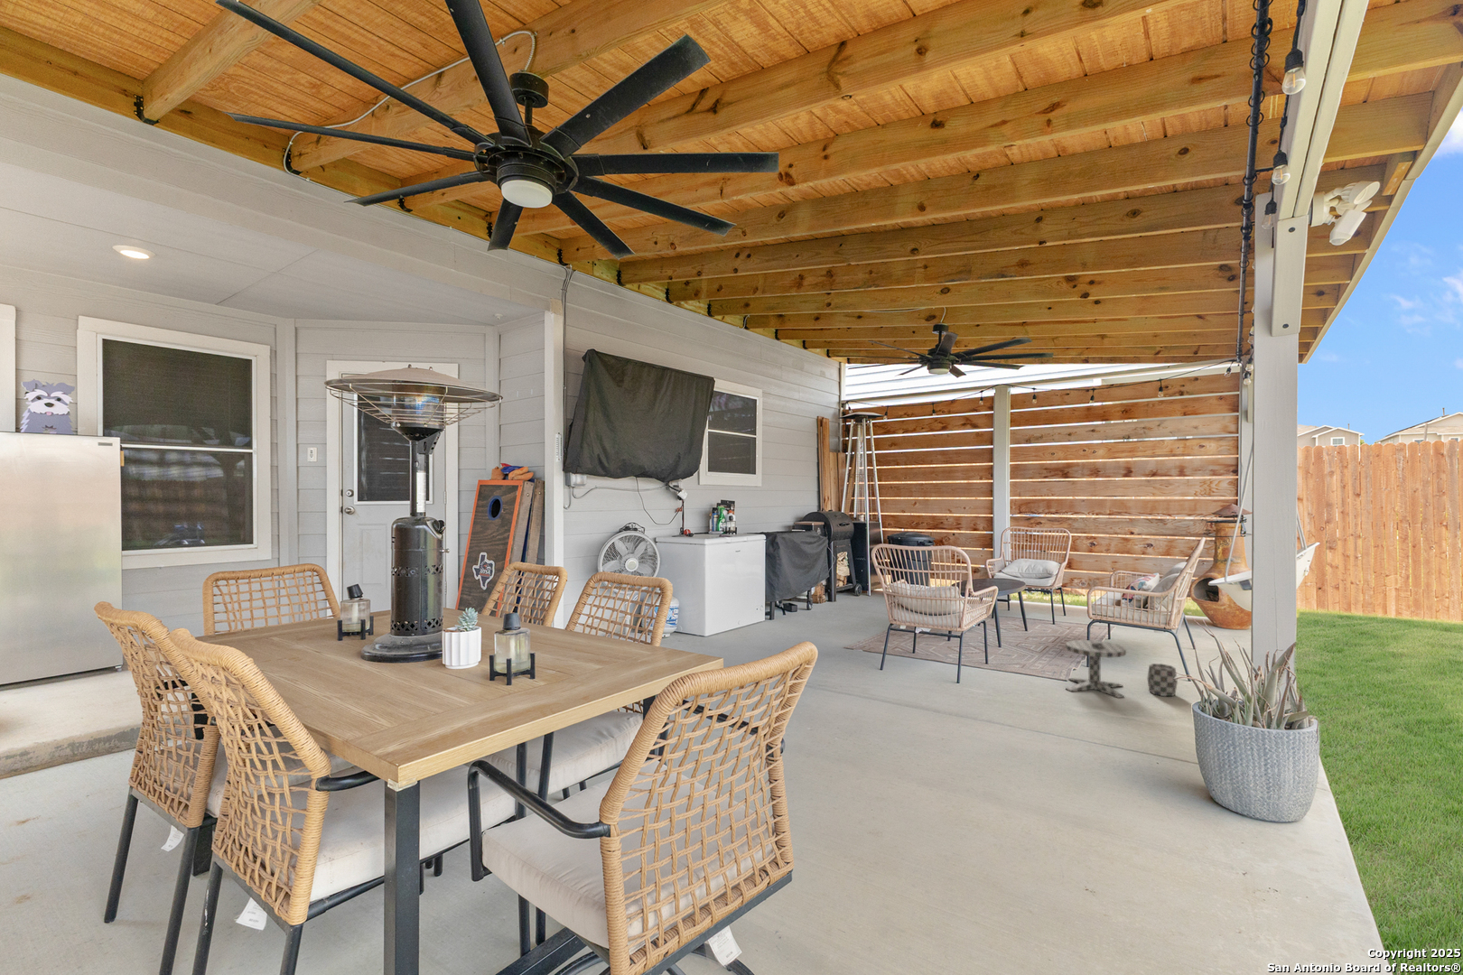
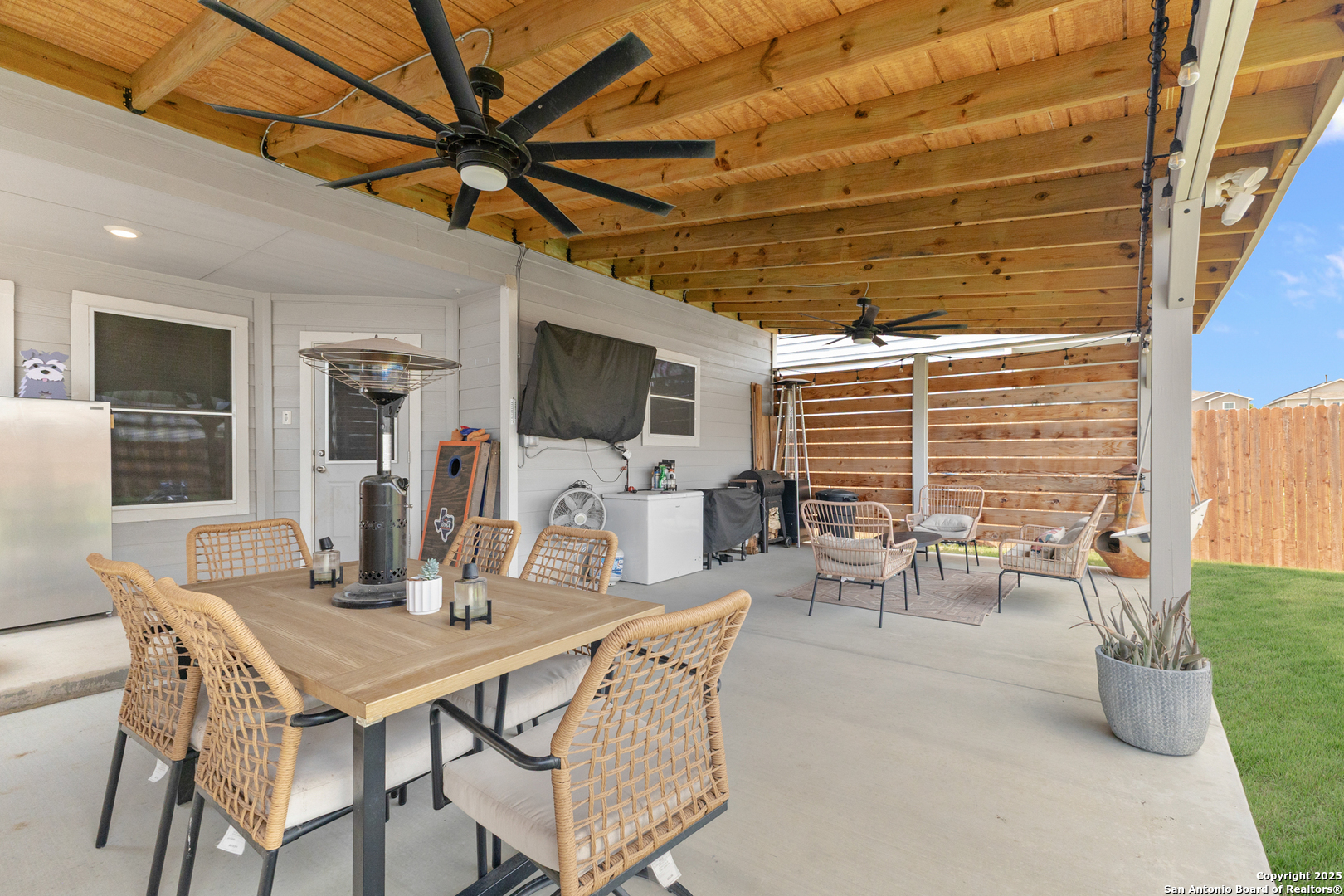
- pedestal table [1065,639,1179,699]
